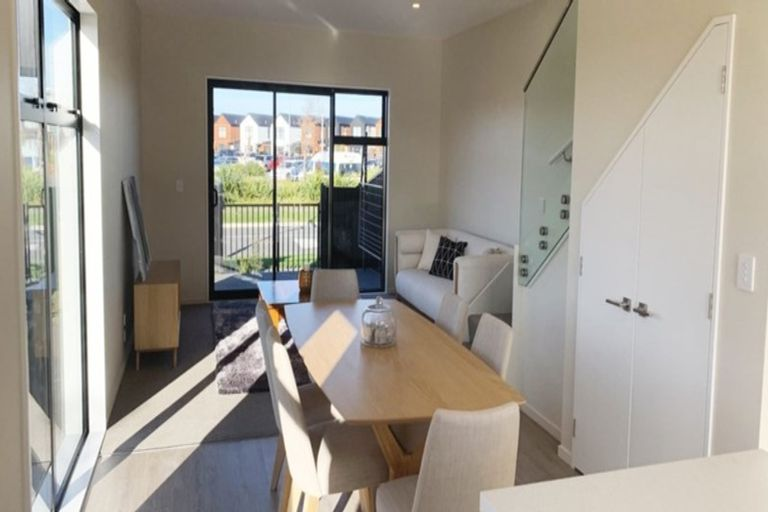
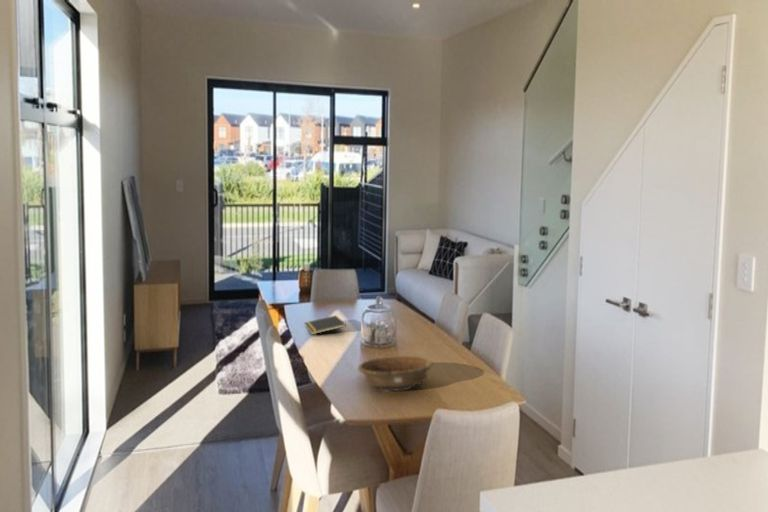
+ notepad [304,314,347,335]
+ decorative bowl [357,355,434,392]
